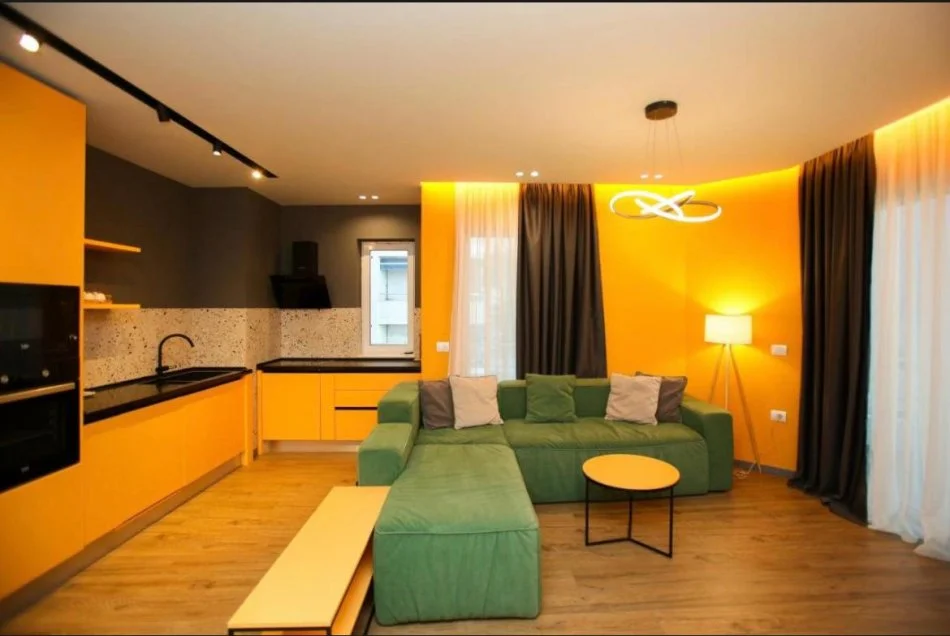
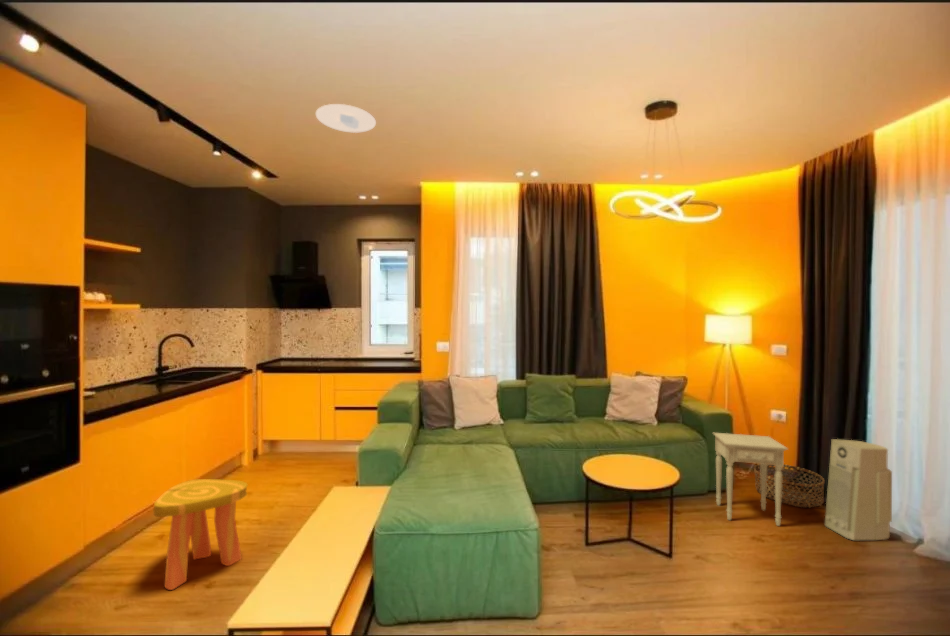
+ nightstand [712,432,789,527]
+ basket [753,464,825,509]
+ air purifier [824,438,893,541]
+ recessed light [315,103,377,134]
+ stool [153,478,249,591]
